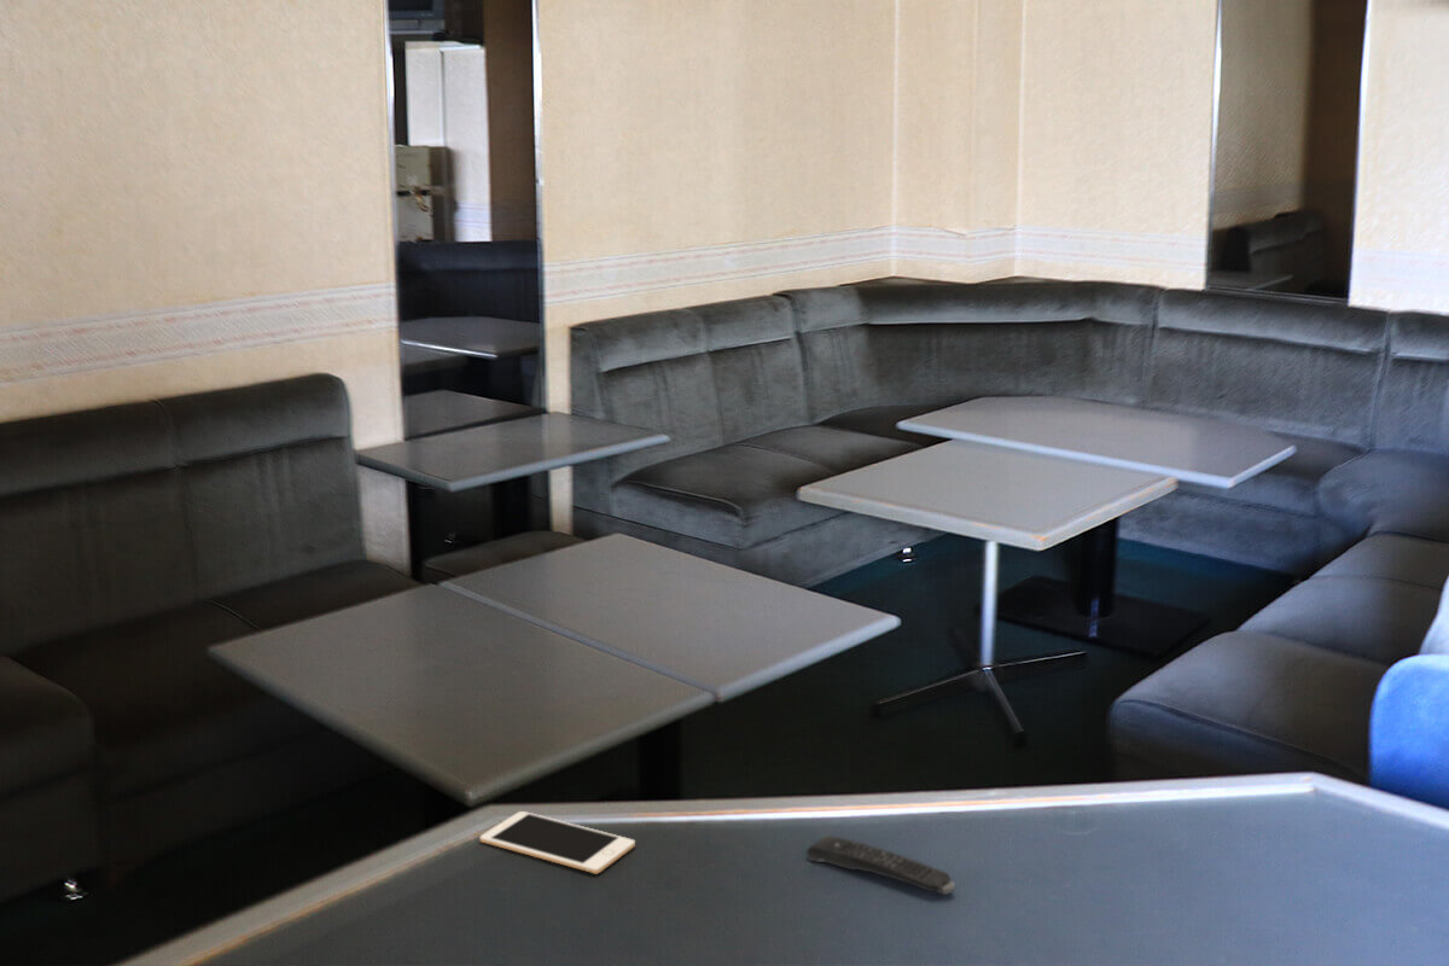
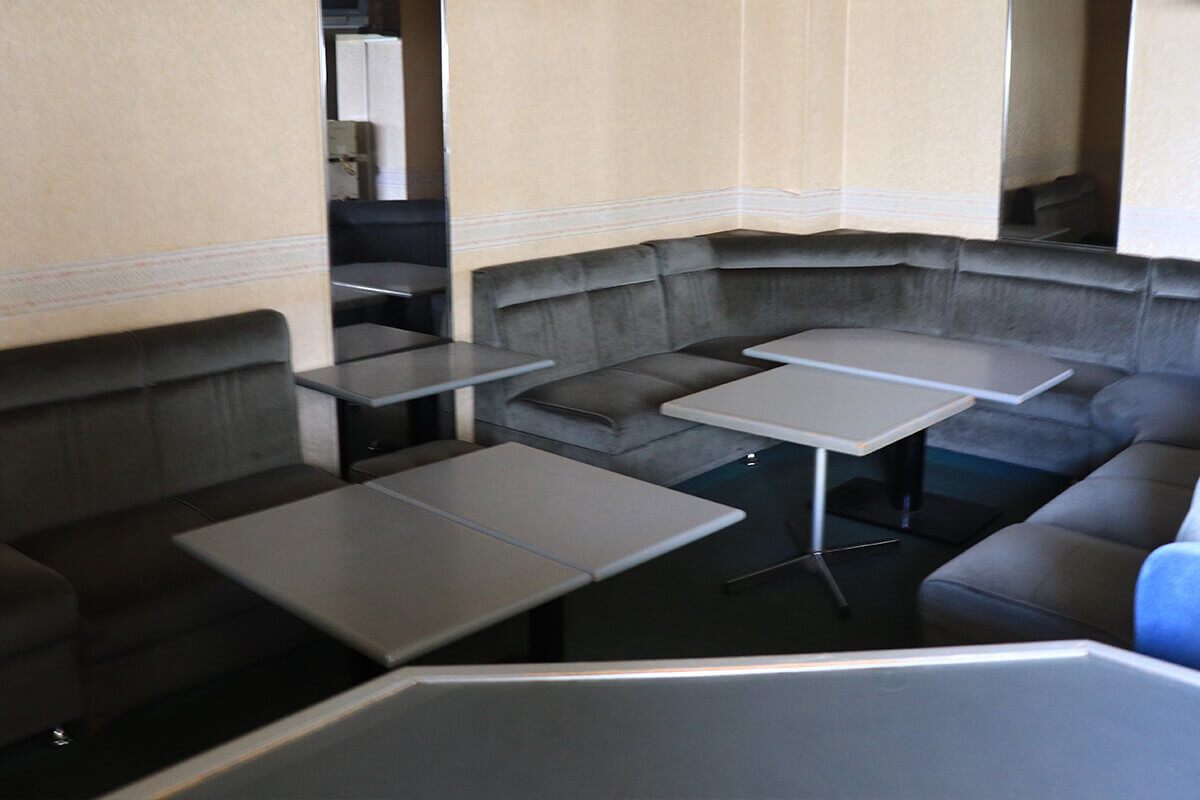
- remote control [805,834,956,896]
- cell phone [478,810,636,874]
